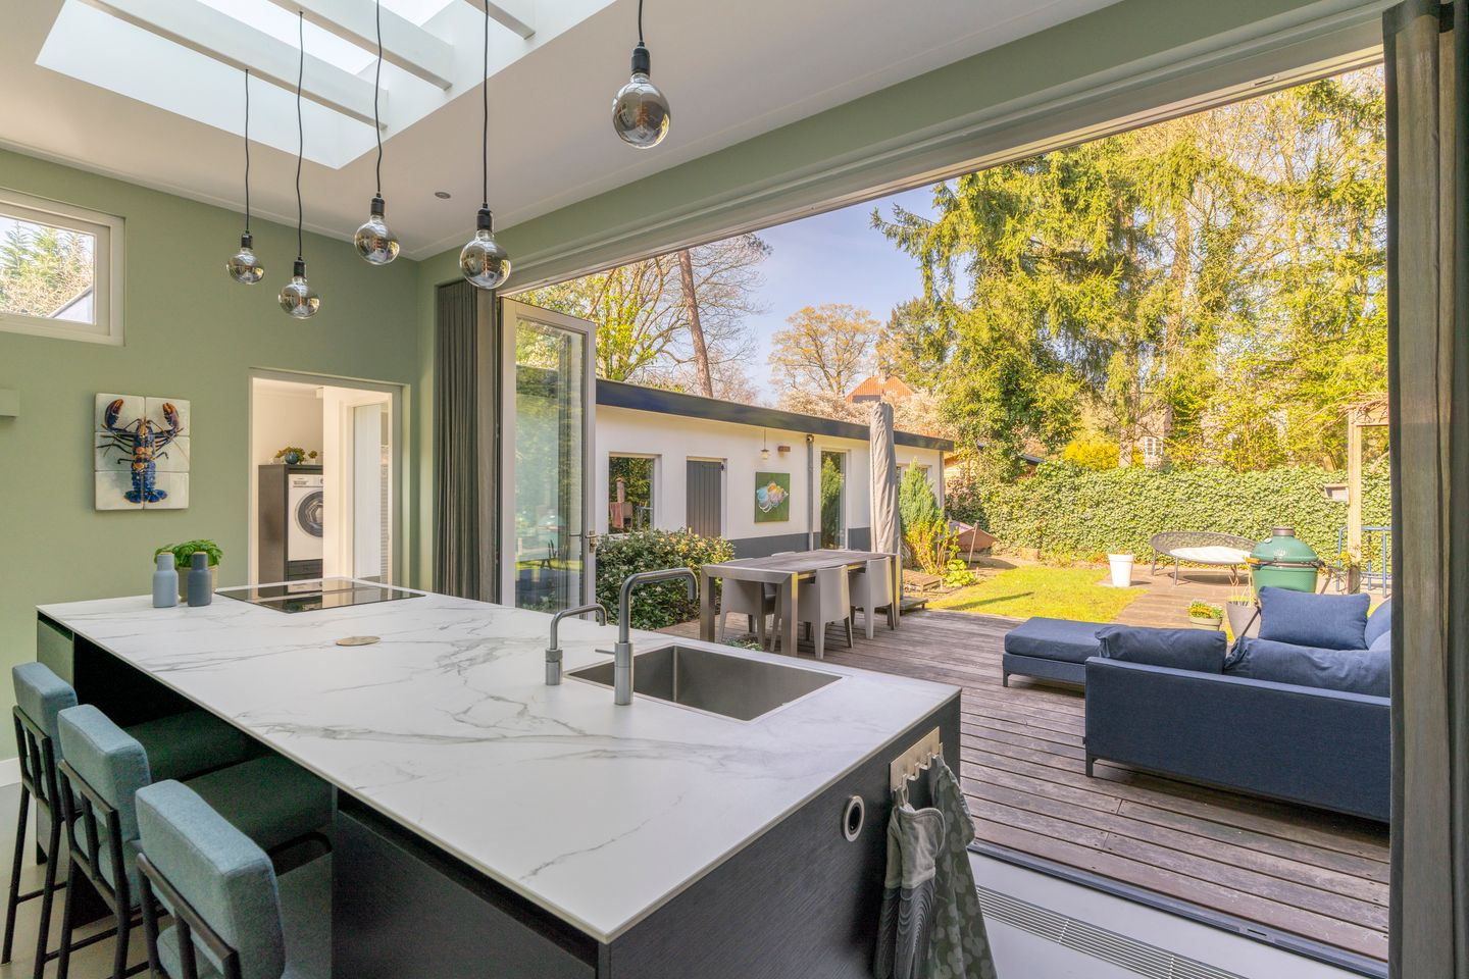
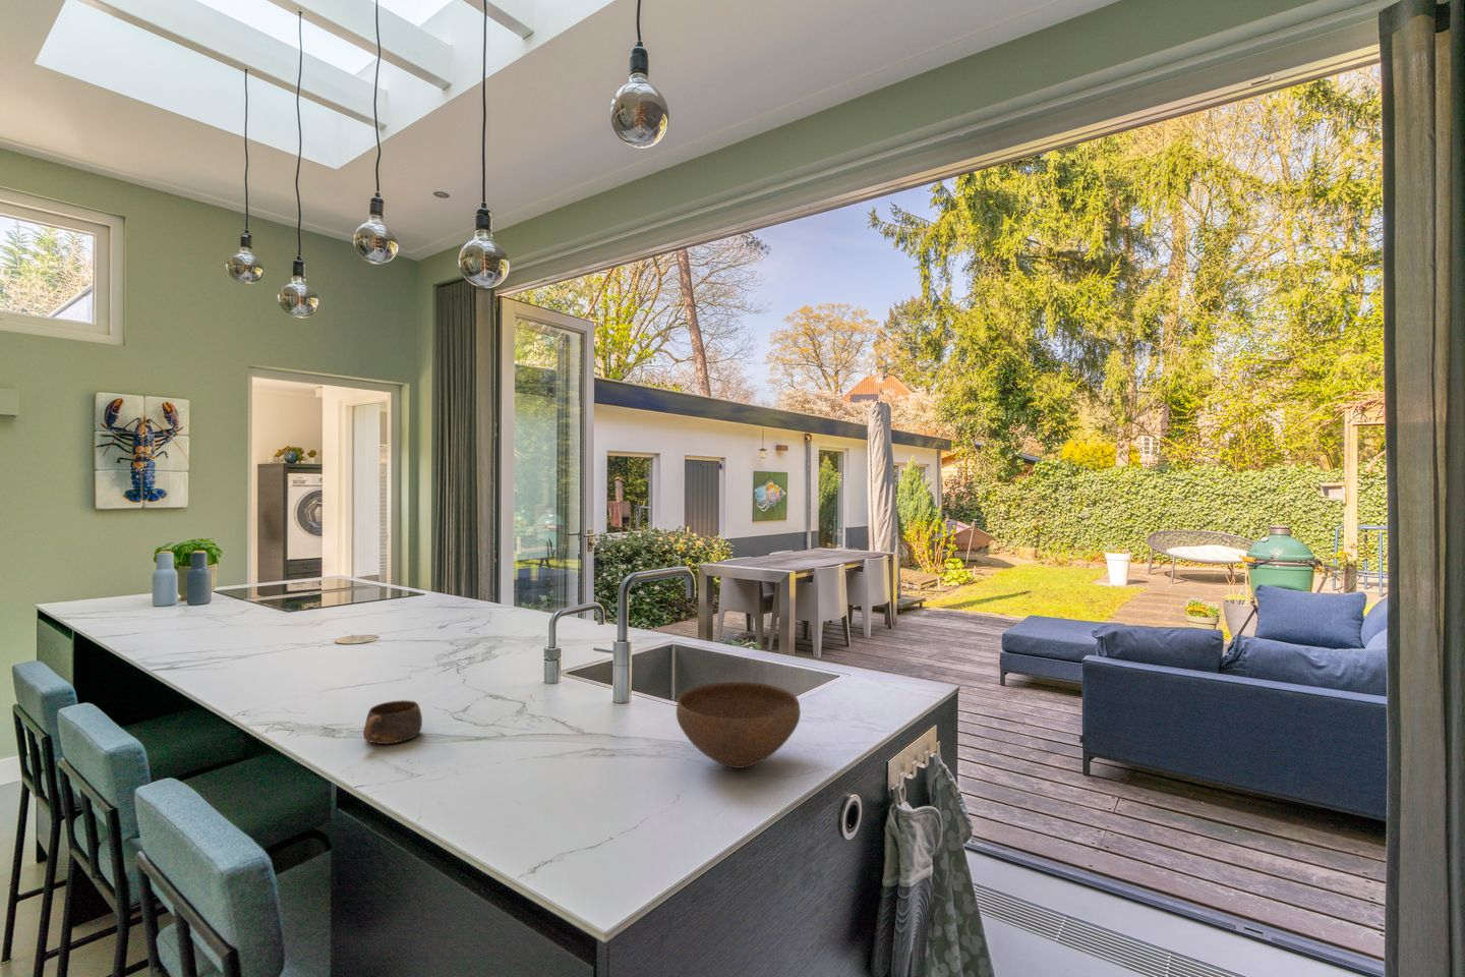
+ bowl [676,680,801,770]
+ cup [362,699,423,745]
